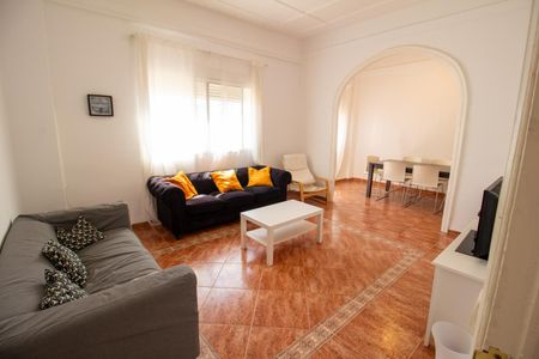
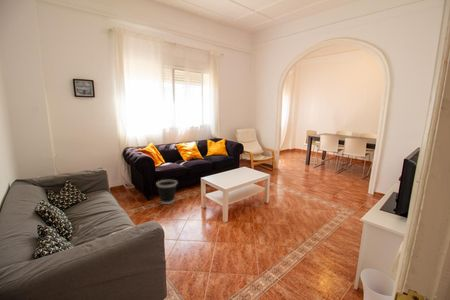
+ wastebasket [156,179,178,205]
